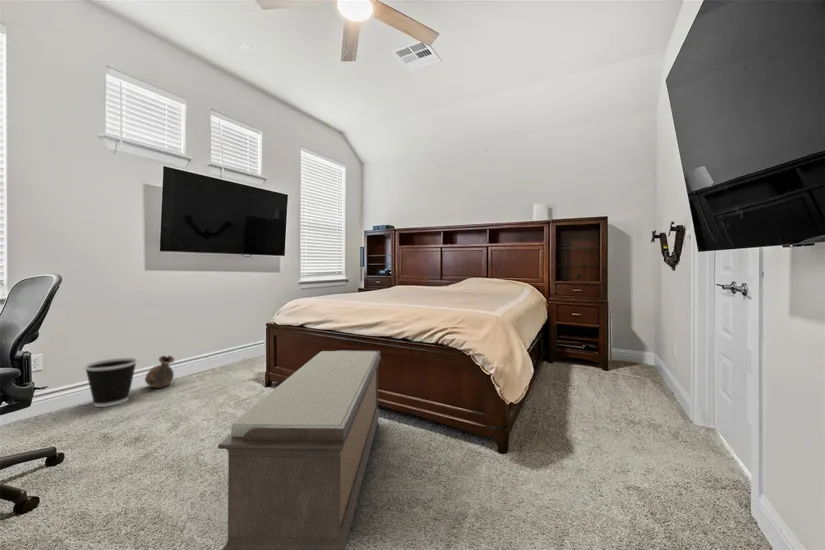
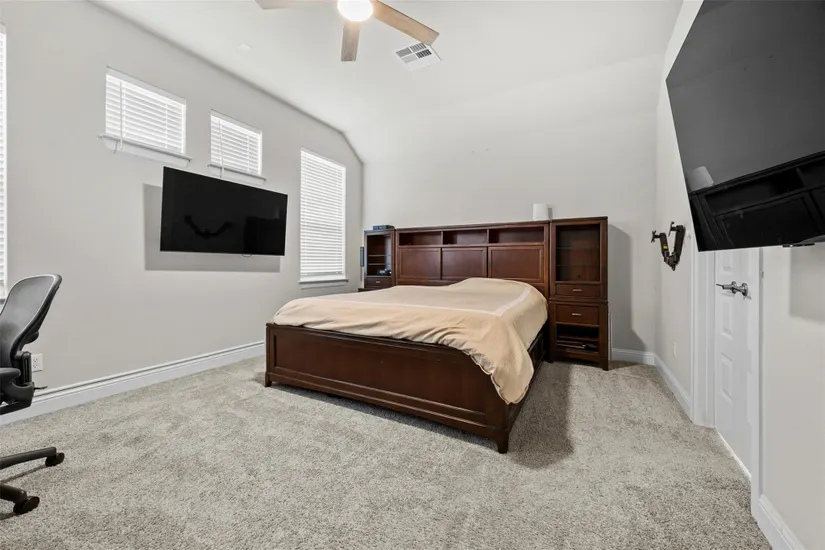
- wastebasket [83,357,138,408]
- bench [217,350,382,550]
- ceramic jug [144,355,175,389]
